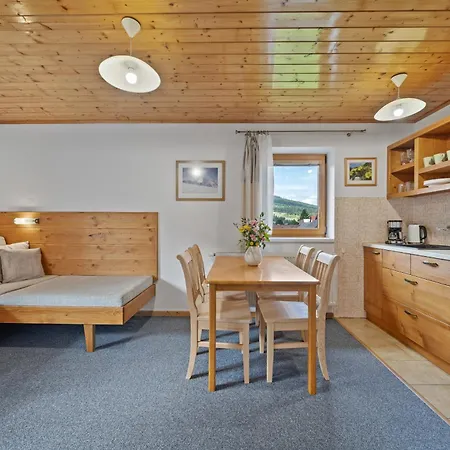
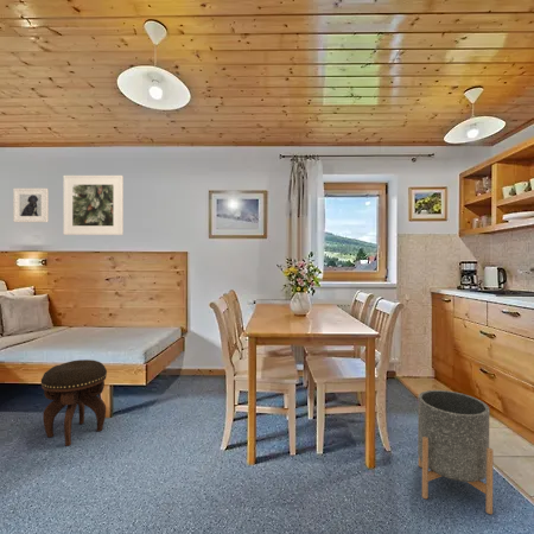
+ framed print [63,174,125,236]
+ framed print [12,187,50,223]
+ footstool [40,358,108,447]
+ planter [417,389,495,515]
